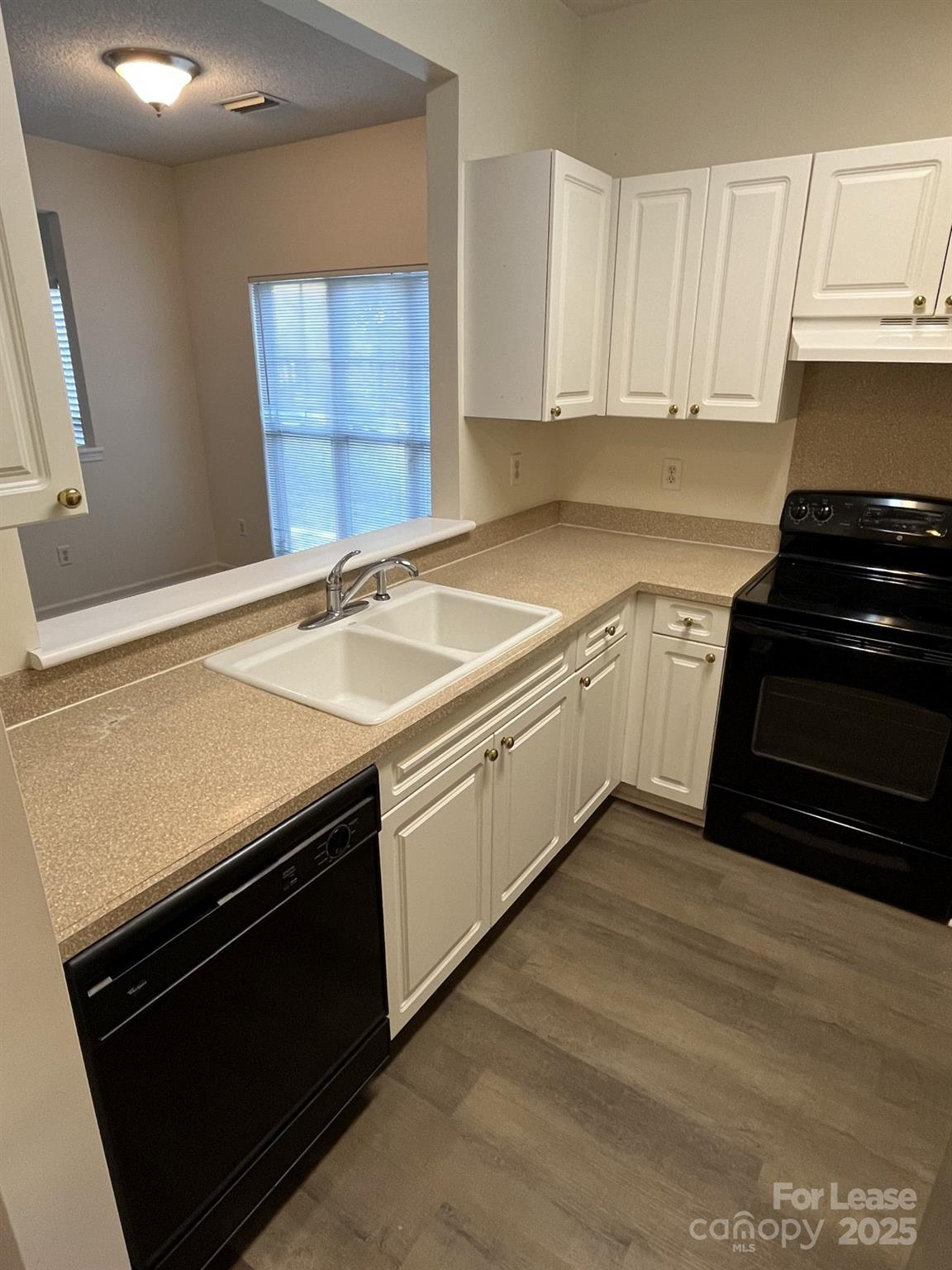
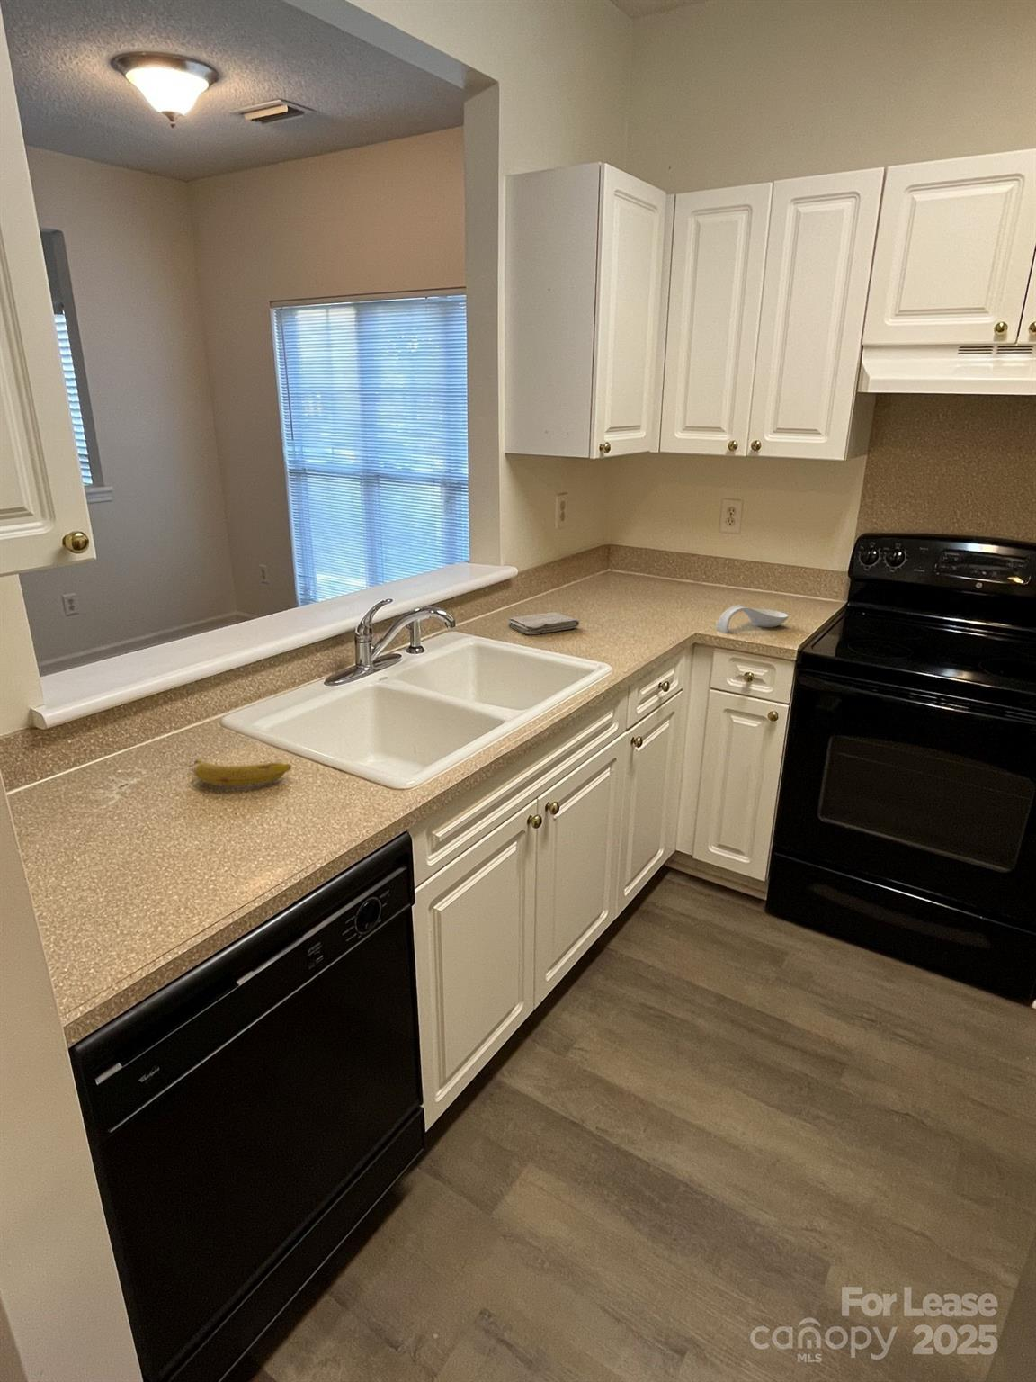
+ spoon rest [715,605,790,634]
+ fruit [188,758,293,787]
+ washcloth [508,610,580,637]
